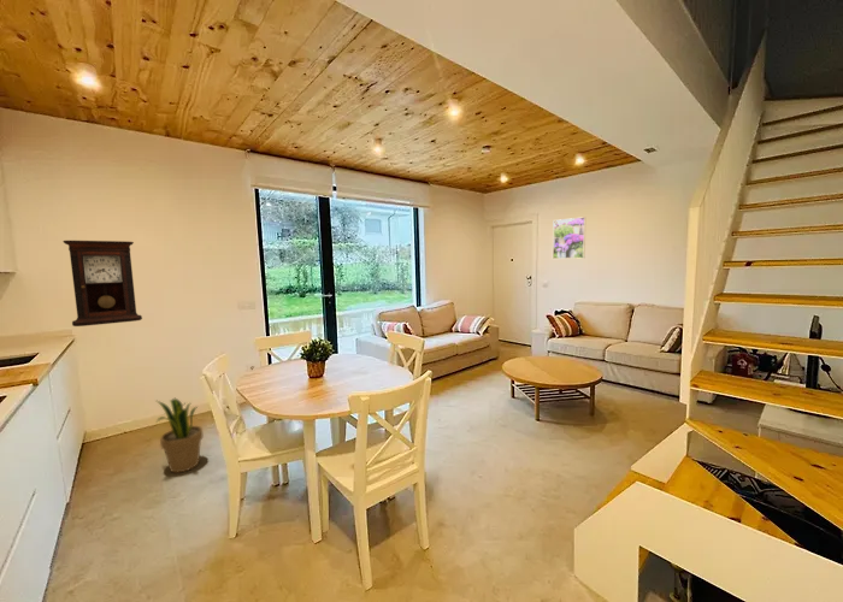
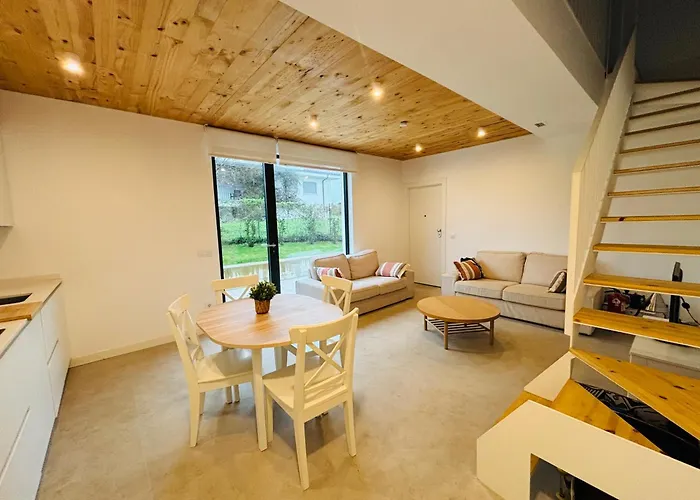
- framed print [552,216,586,260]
- pendulum clock [63,240,143,327]
- potted plant [154,397,204,474]
